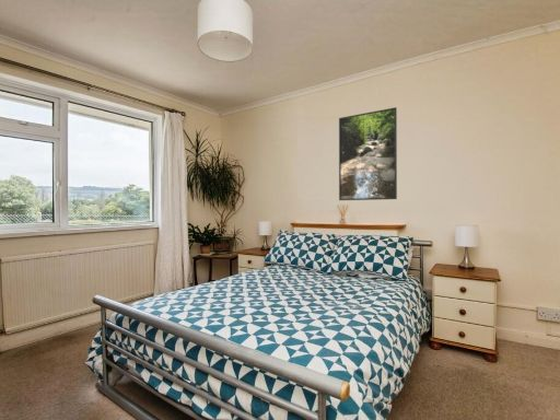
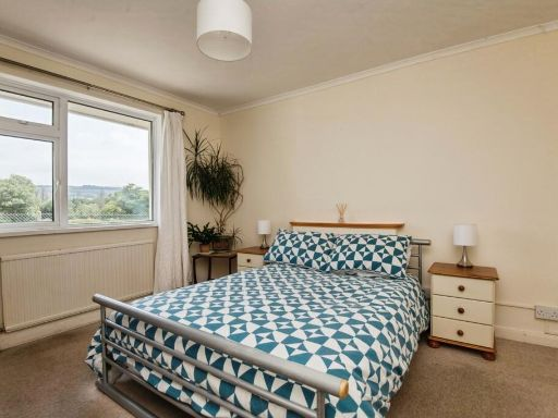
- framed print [338,106,398,201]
